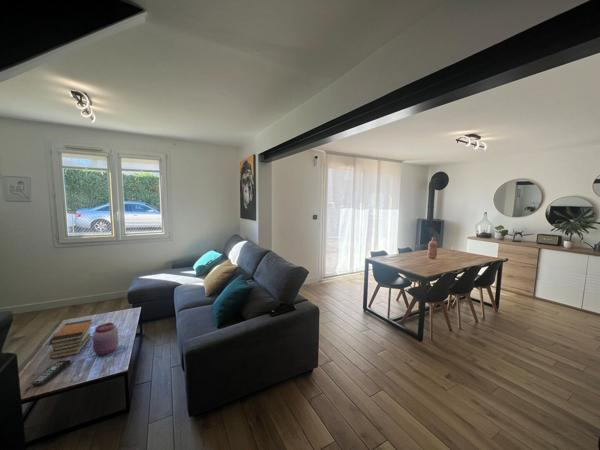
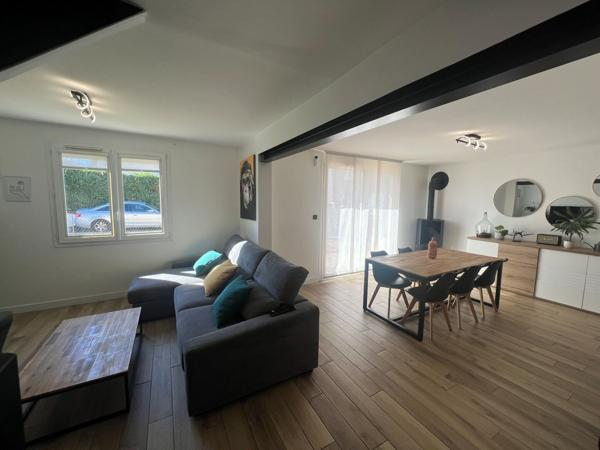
- book stack [47,318,93,360]
- remote control [30,359,71,386]
- jar [91,322,119,356]
